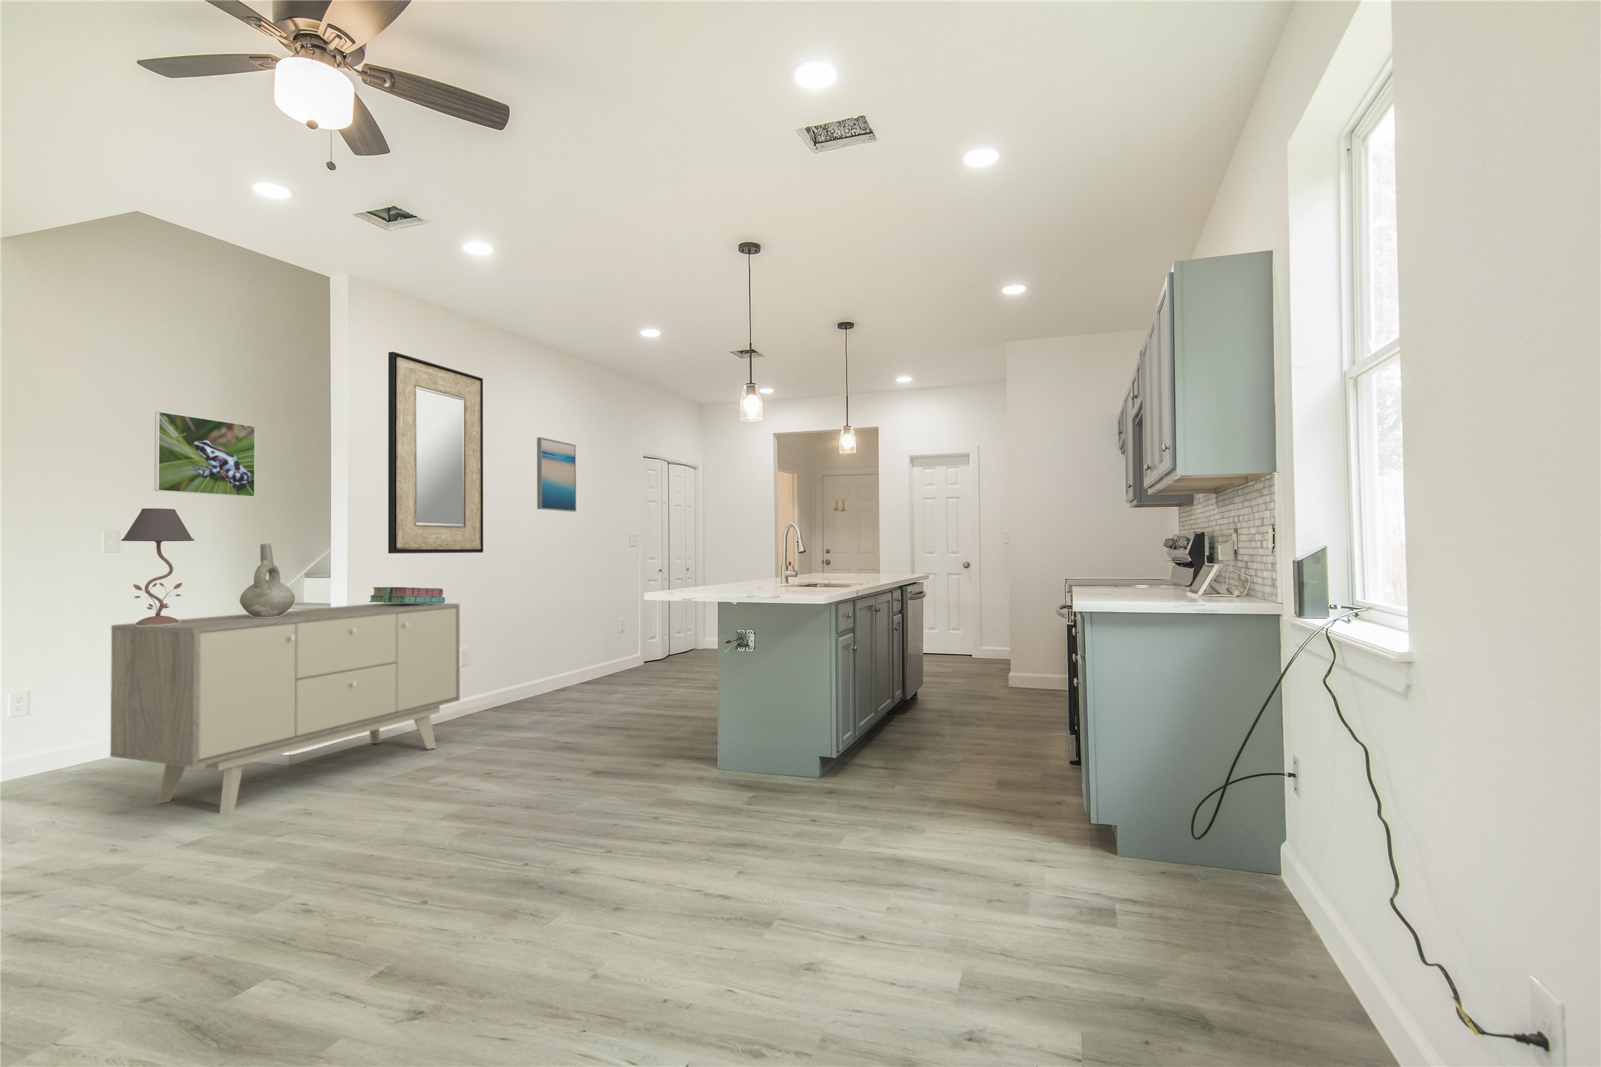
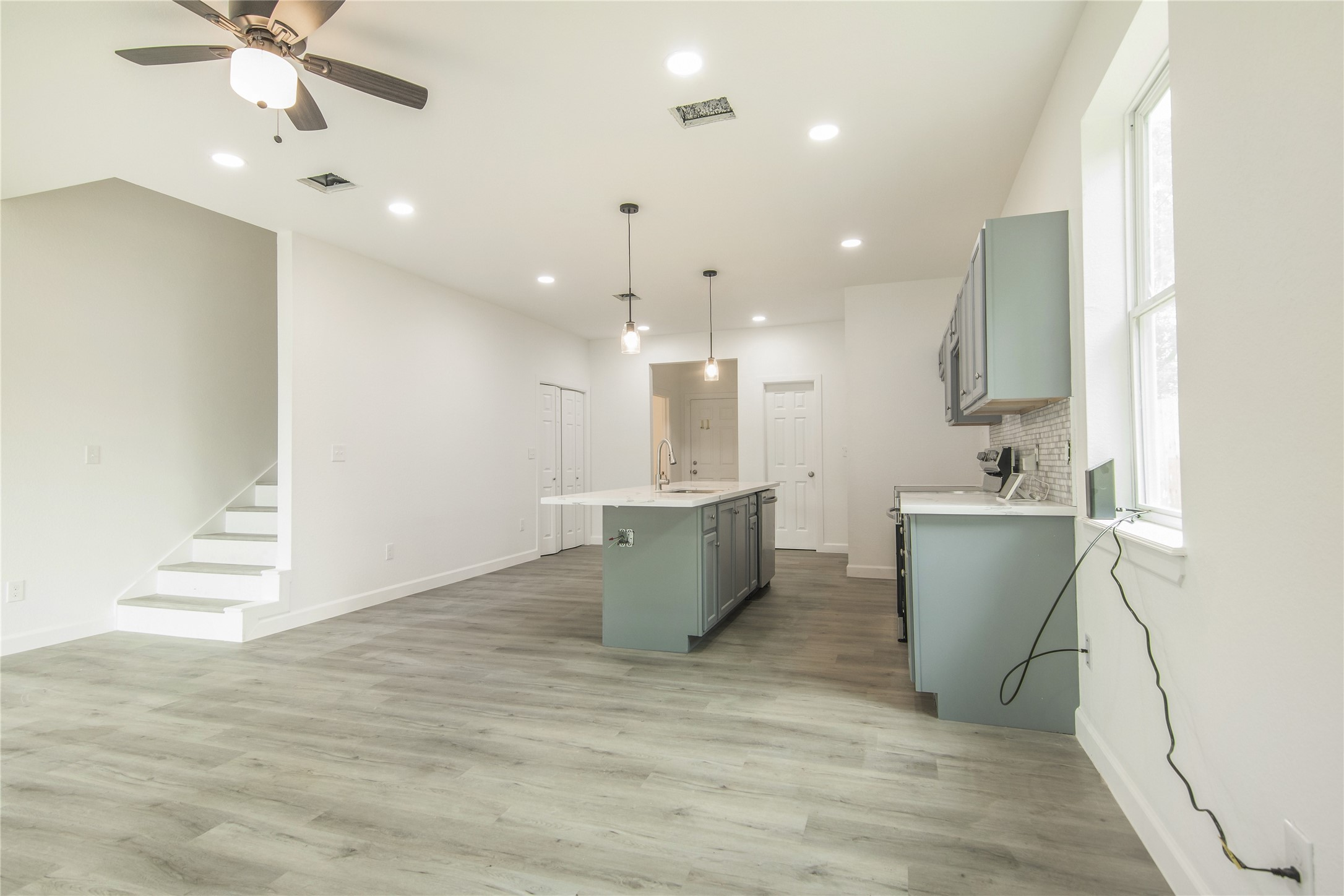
- stack of books [368,587,446,604]
- home mirror [387,351,485,554]
- wall art [536,436,578,512]
- sideboard [110,603,461,815]
- decorative vase [238,543,295,617]
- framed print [154,411,256,498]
- table lamp [120,507,195,625]
